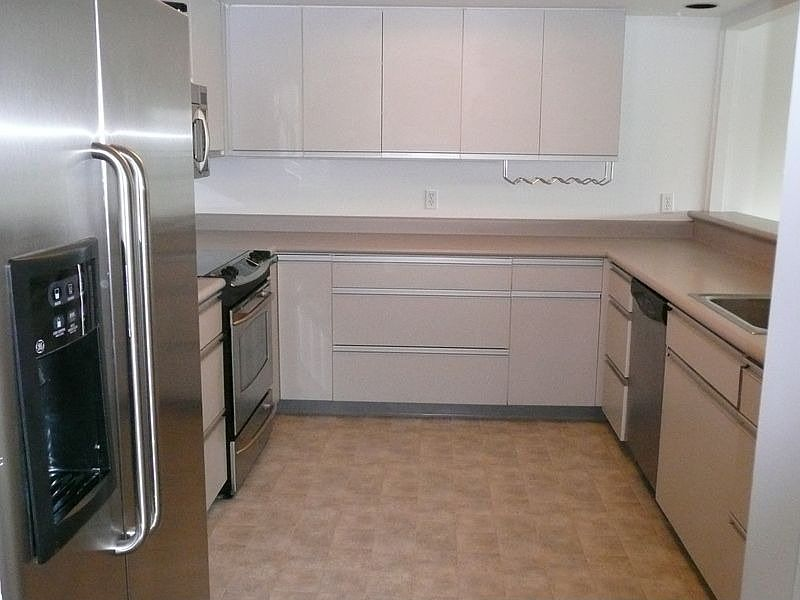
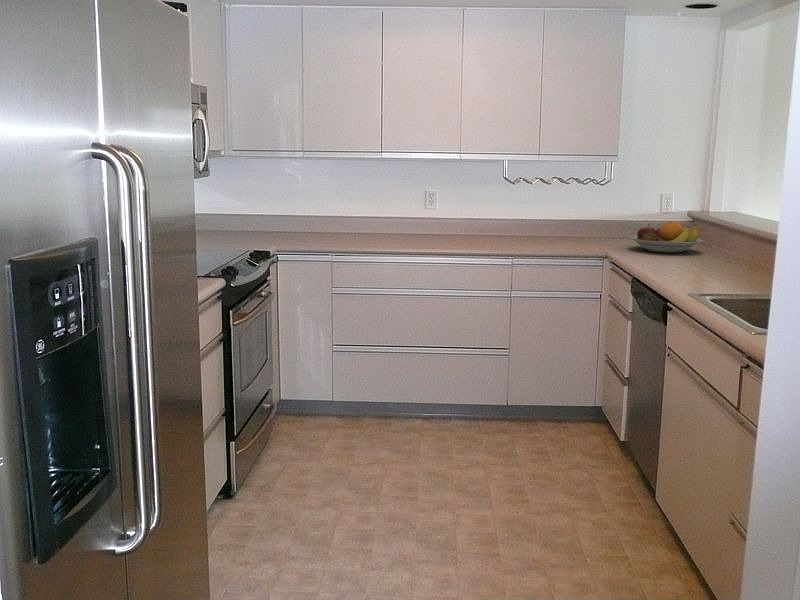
+ fruit bowl [628,221,703,254]
